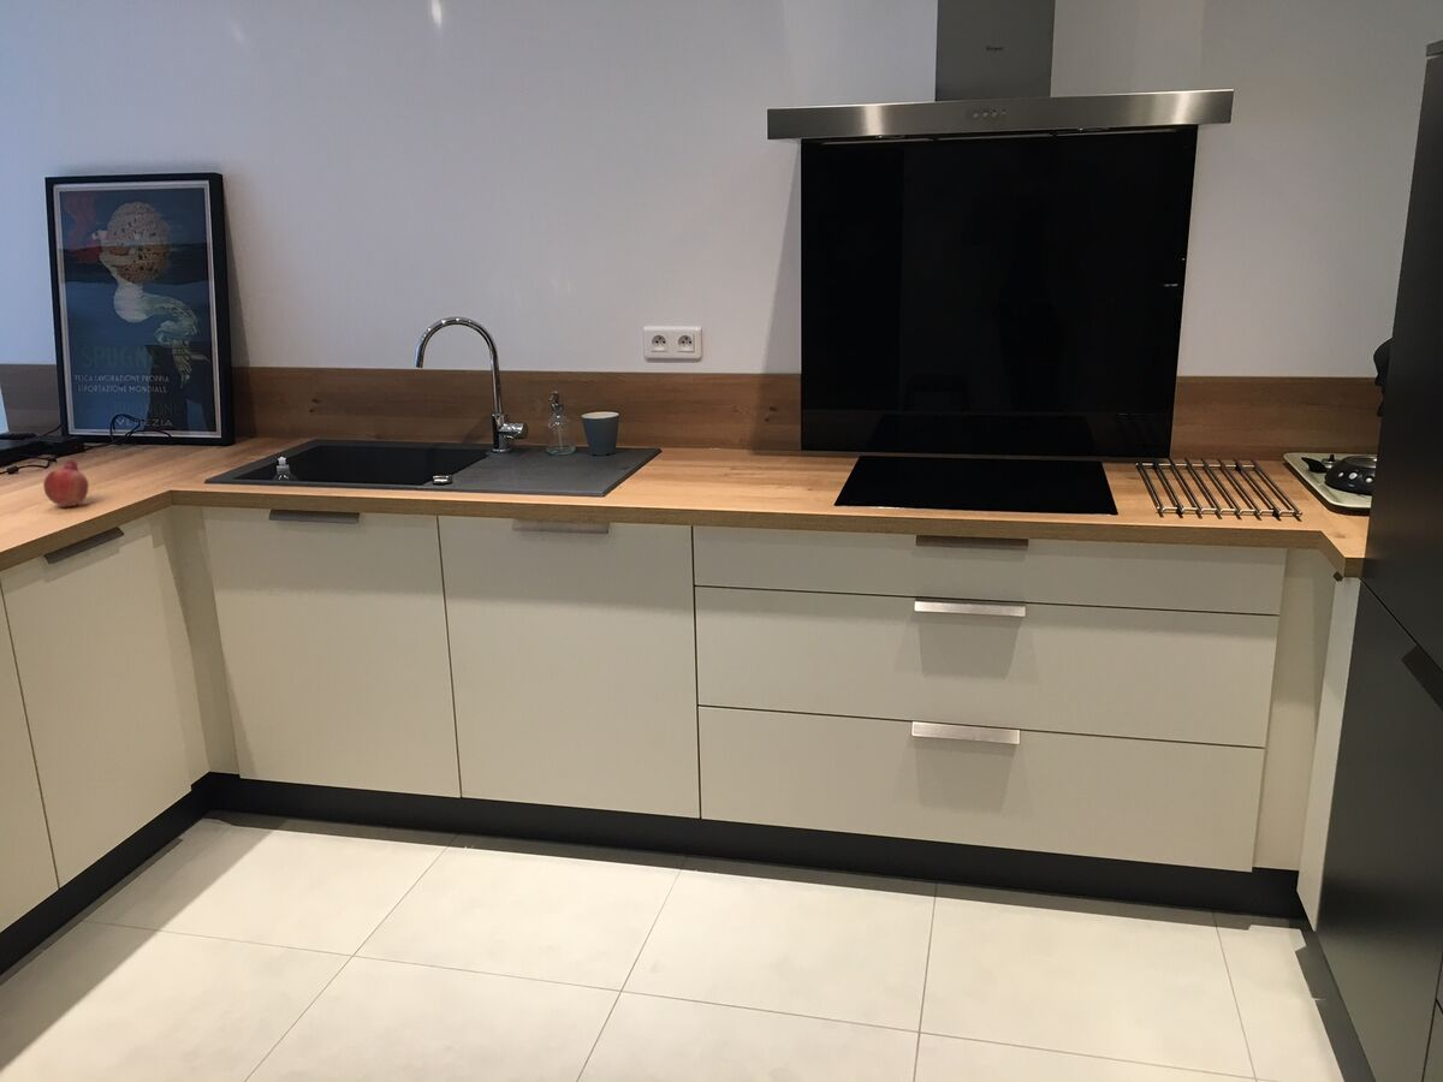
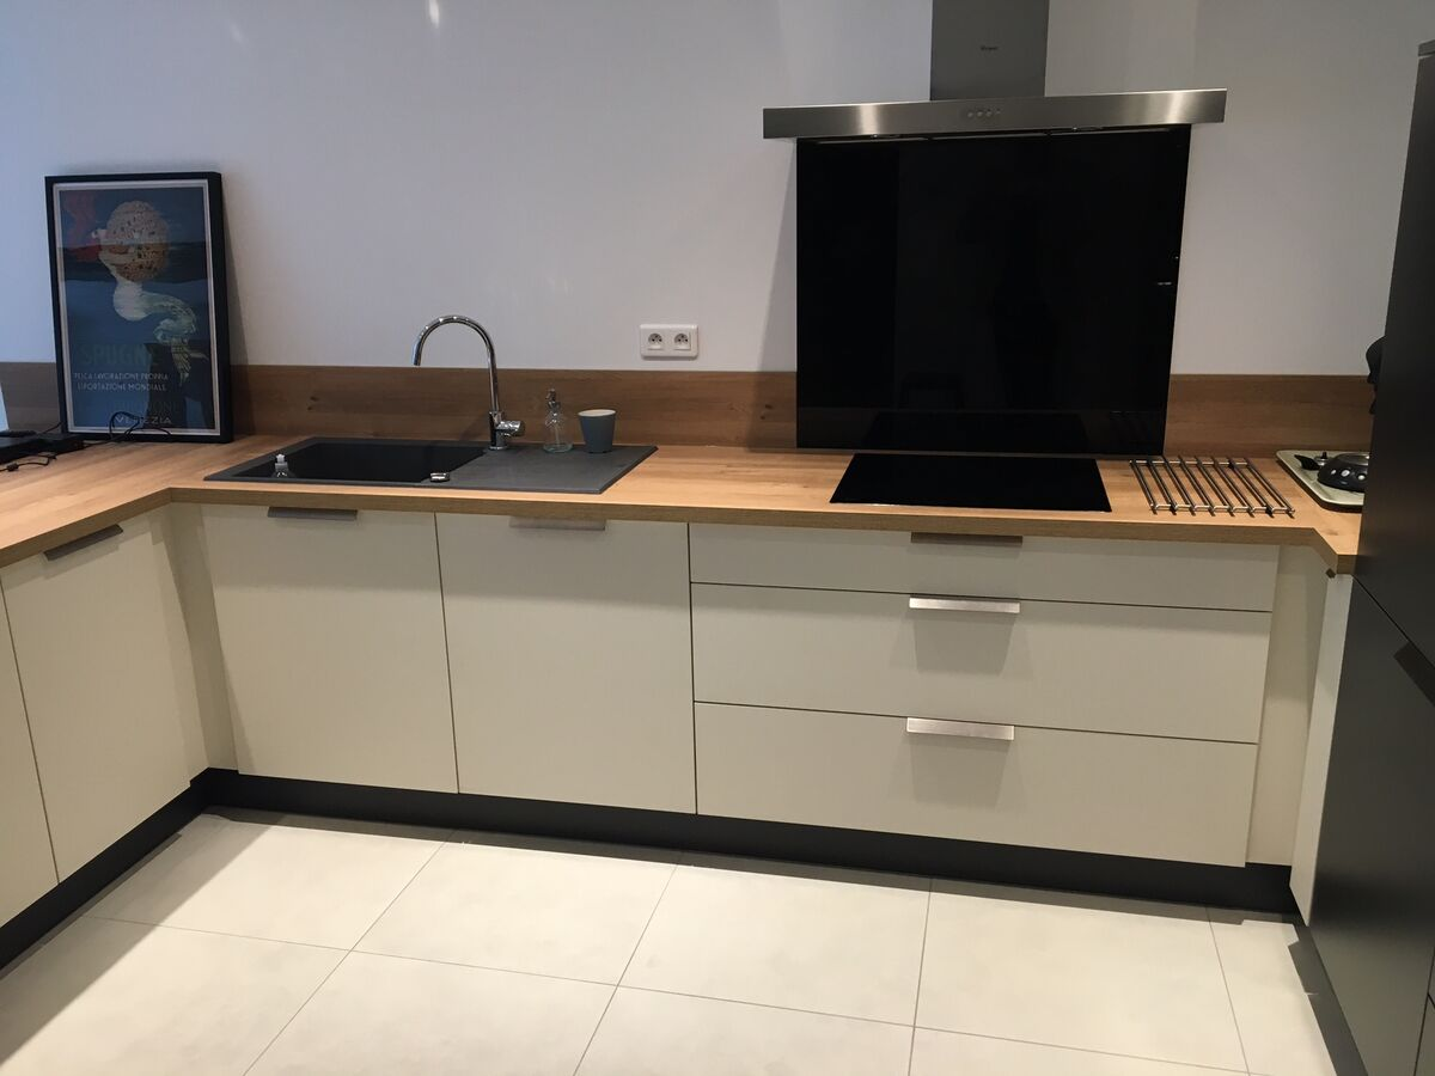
- fruit [42,459,90,509]
